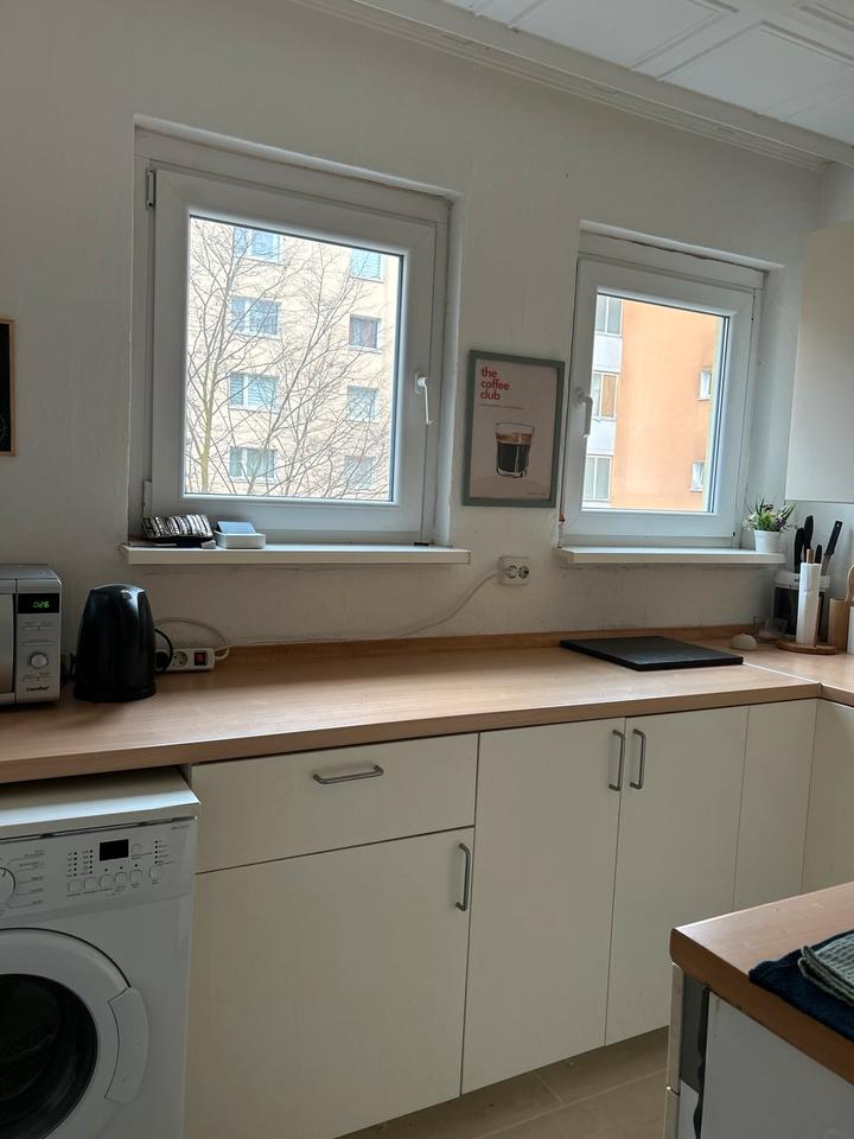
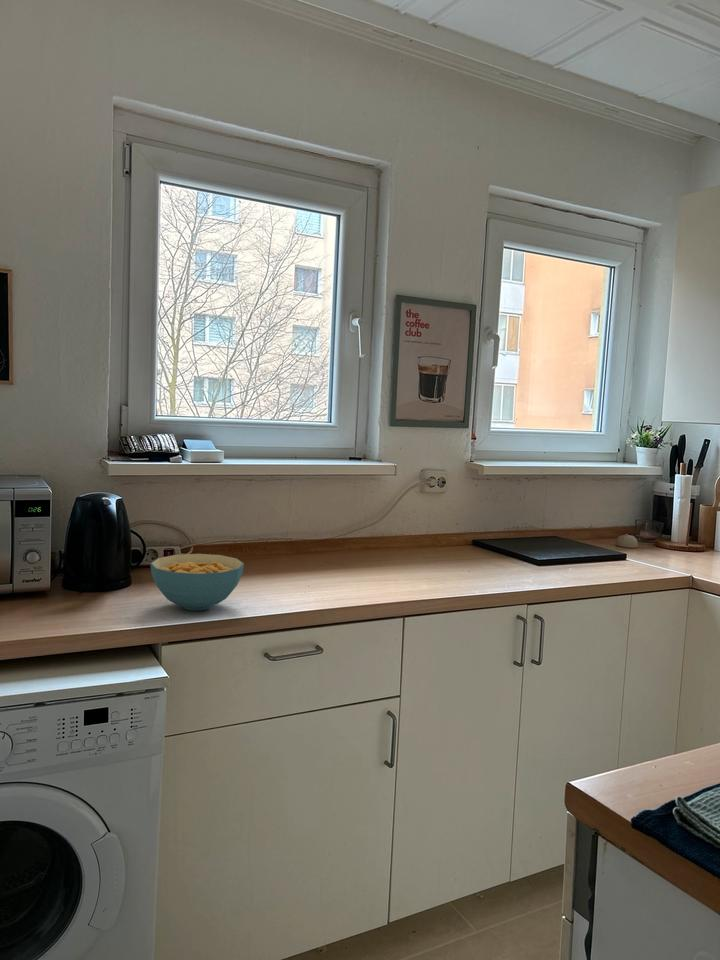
+ cereal bowl [149,553,245,611]
